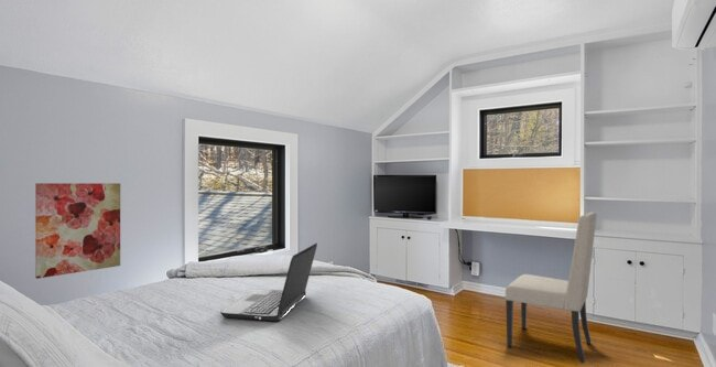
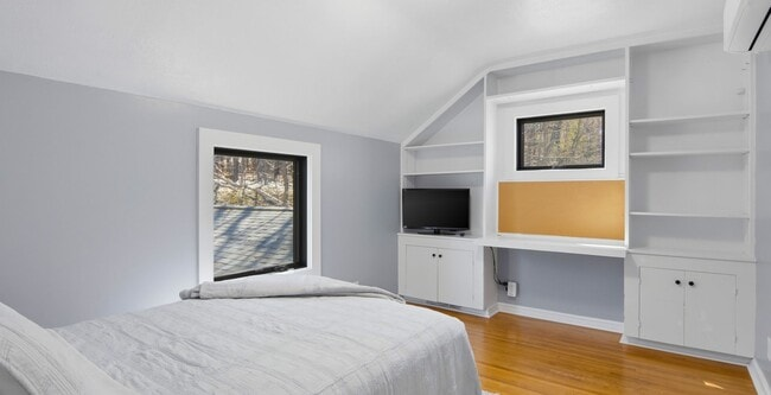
- chair [505,211,598,364]
- laptop computer [219,242,318,322]
- wall art [34,182,121,280]
